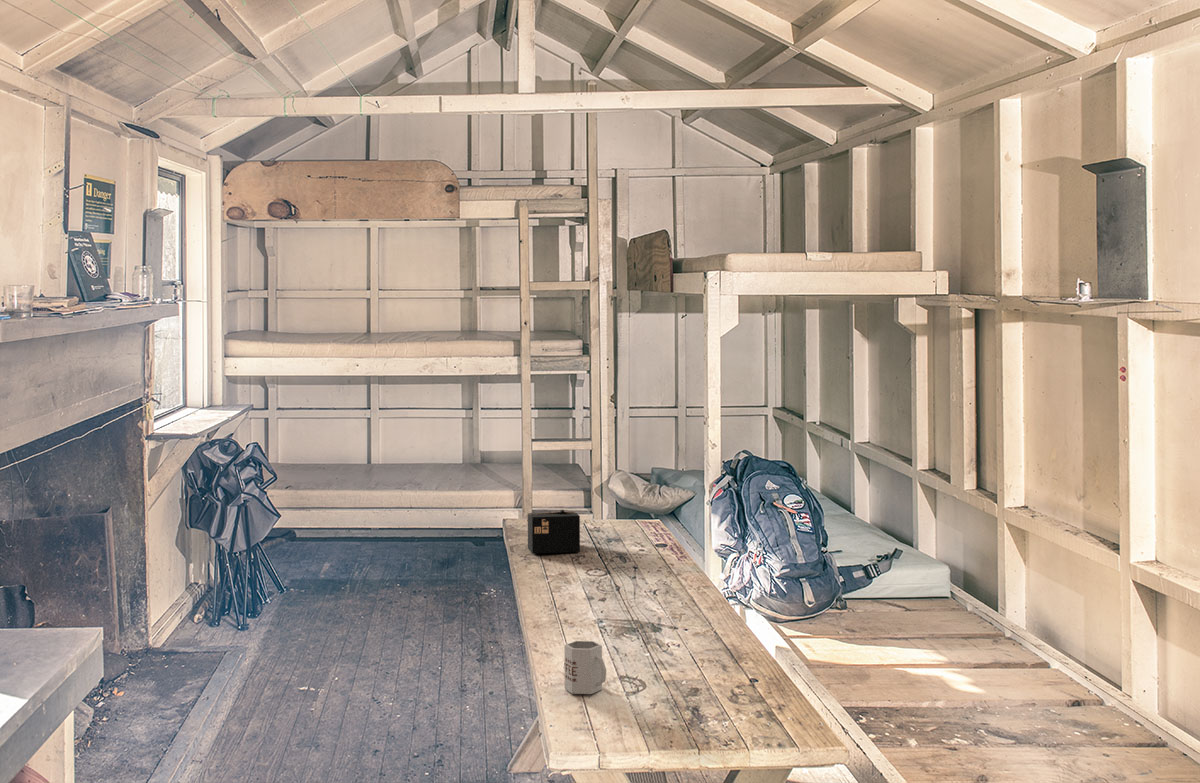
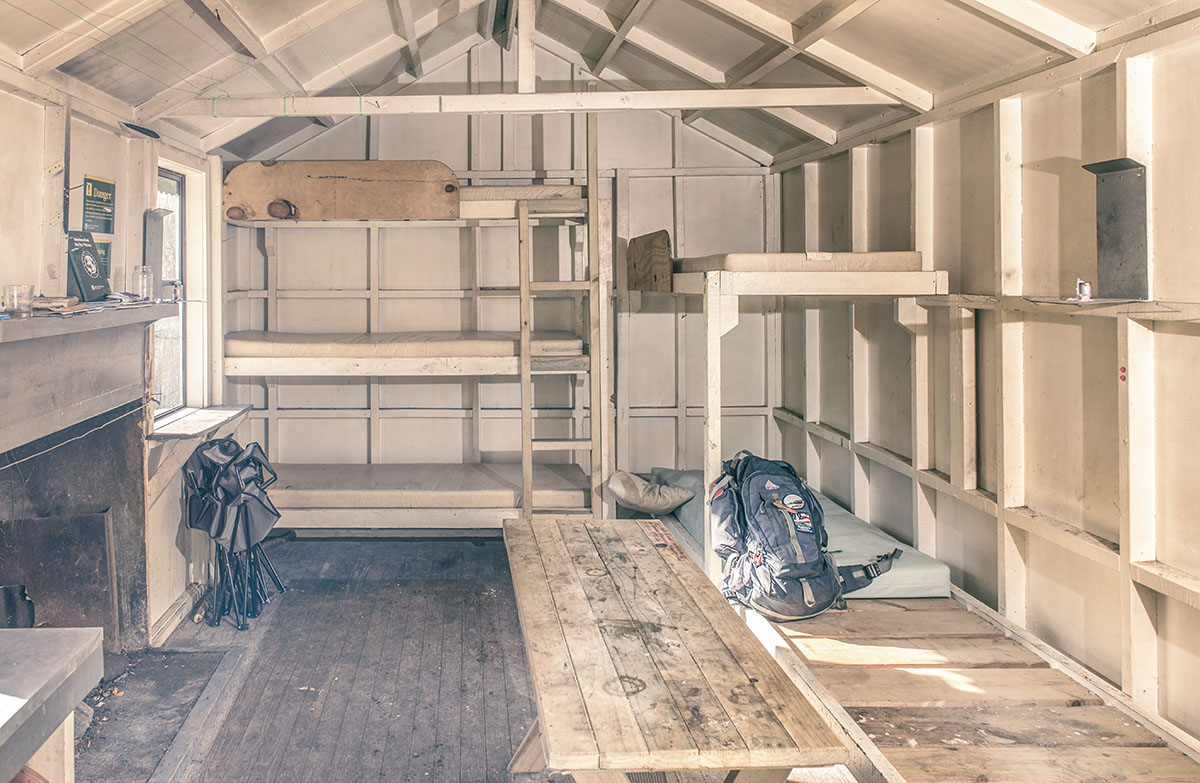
- mug [564,640,607,695]
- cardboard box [527,509,581,555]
